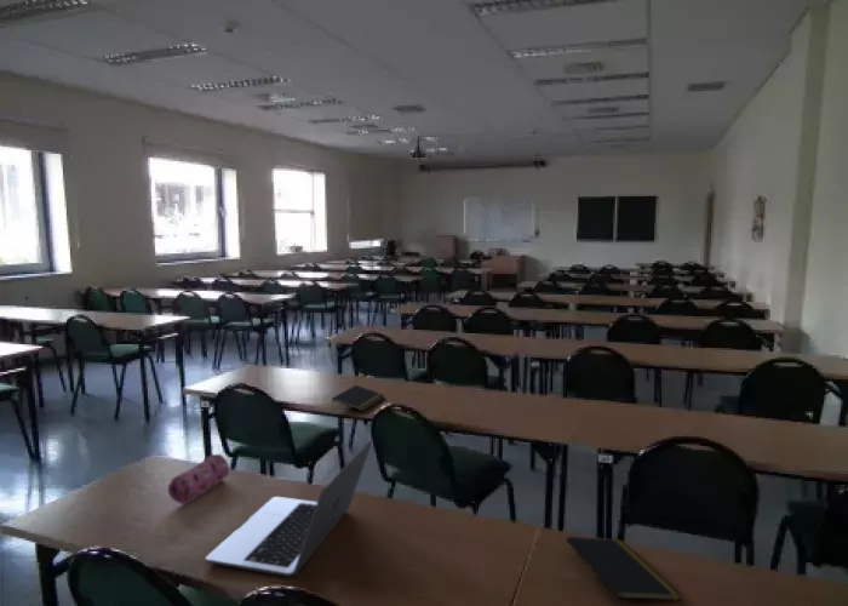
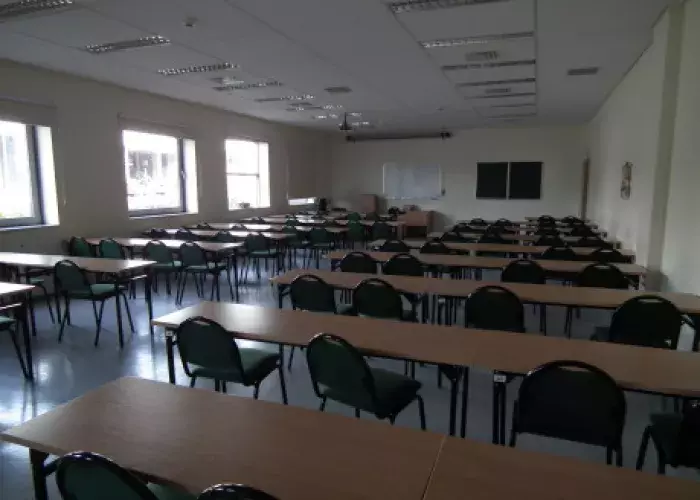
- laptop [205,438,374,578]
- notepad [566,536,683,606]
- pencil case [167,453,230,504]
- notepad [331,384,385,412]
